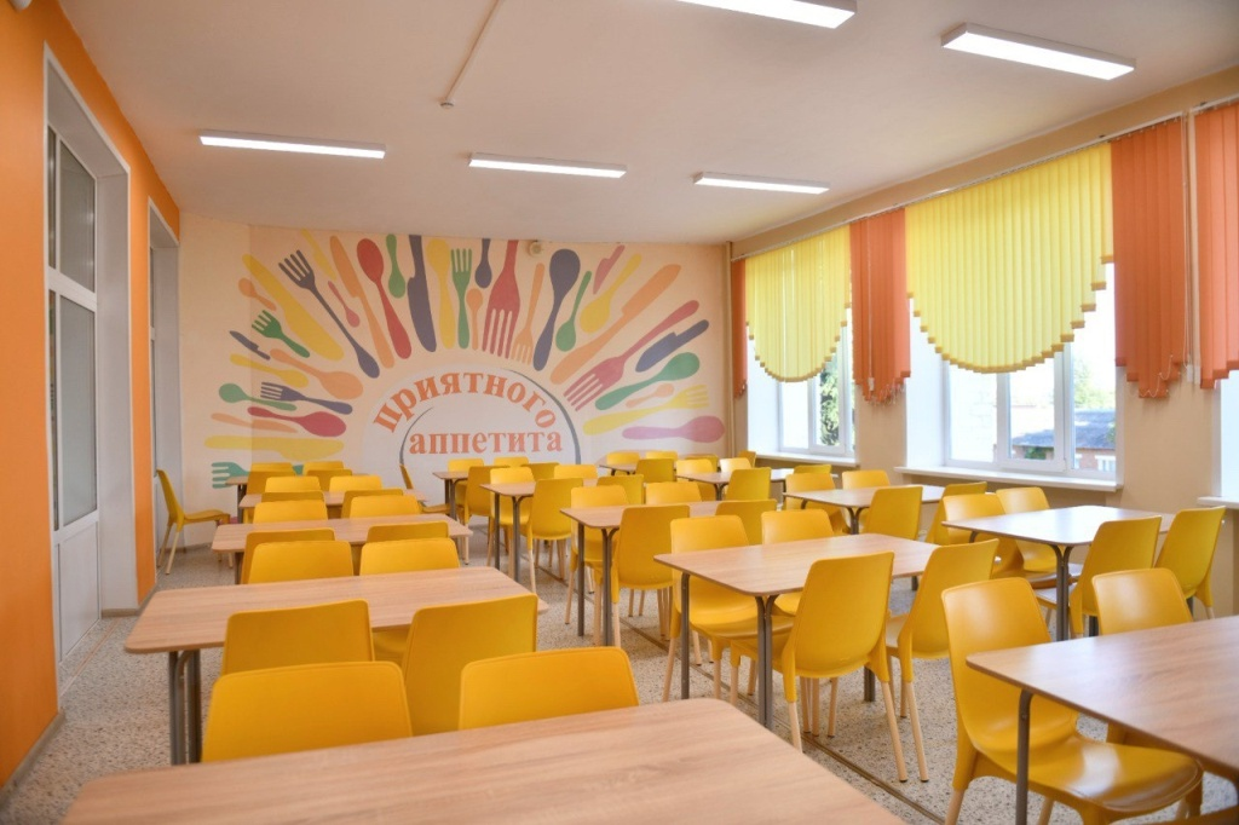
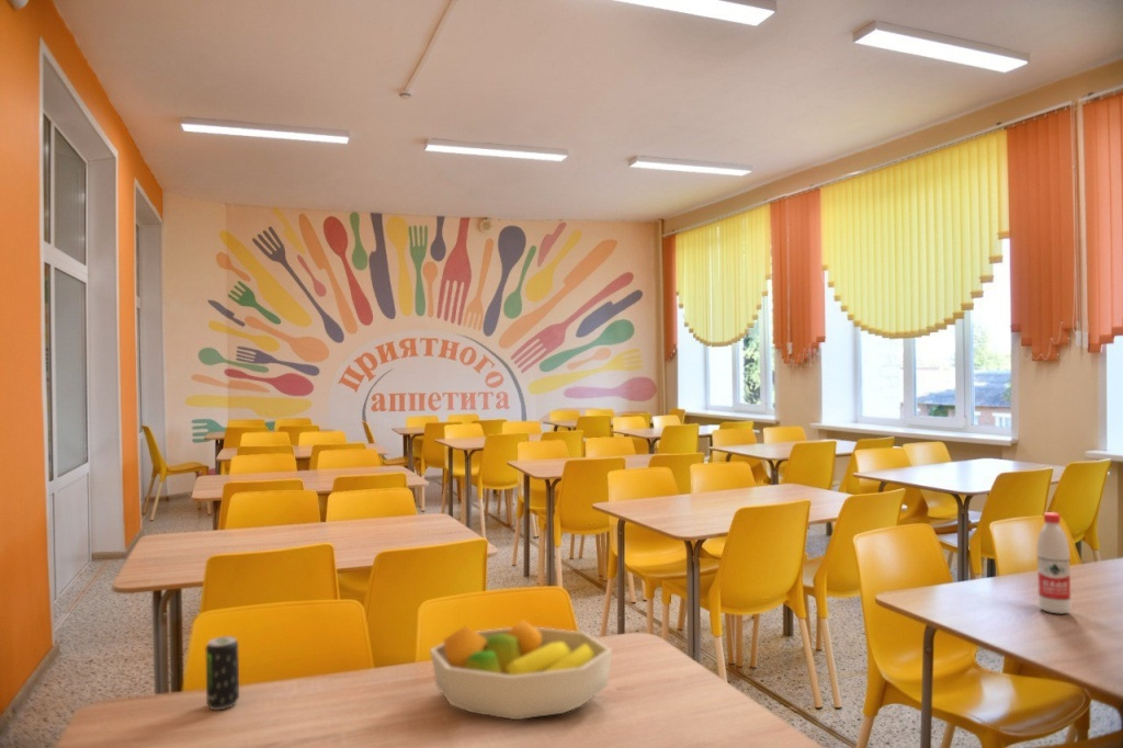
+ fruit bowl [429,619,613,721]
+ water bottle [1035,511,1073,615]
+ beverage can [205,635,240,711]
